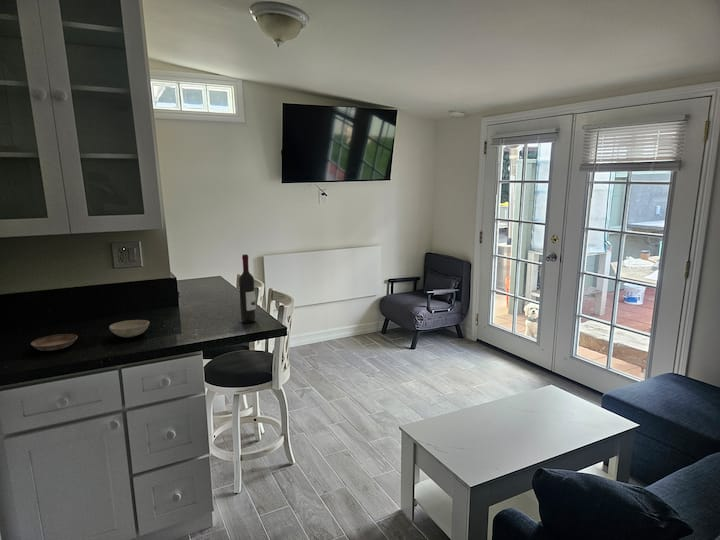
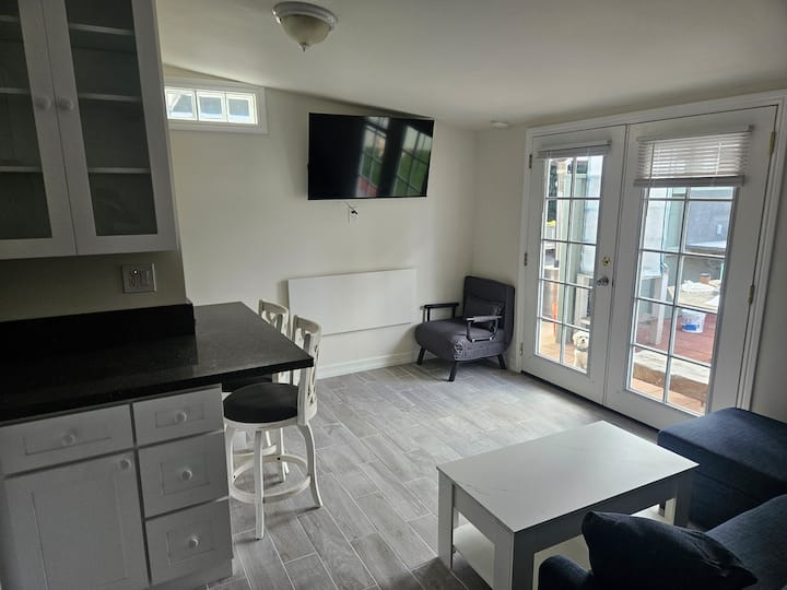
- saucer [30,333,78,352]
- wine bottle [238,253,257,324]
- bowl [108,319,150,338]
